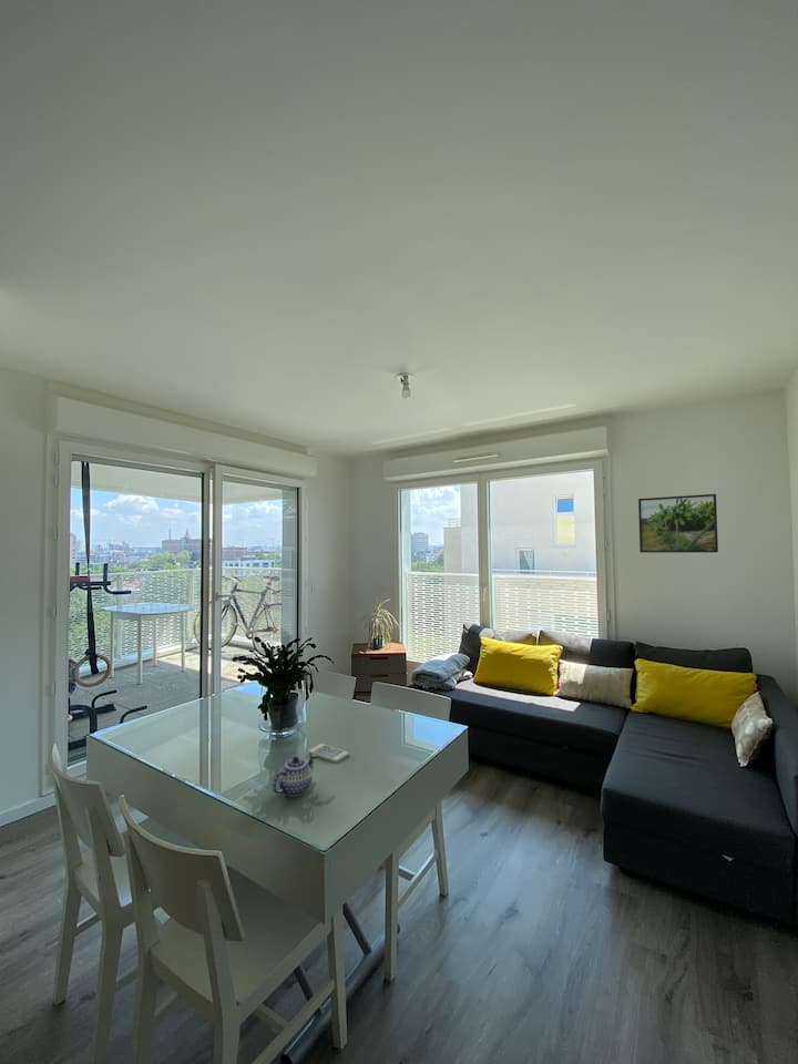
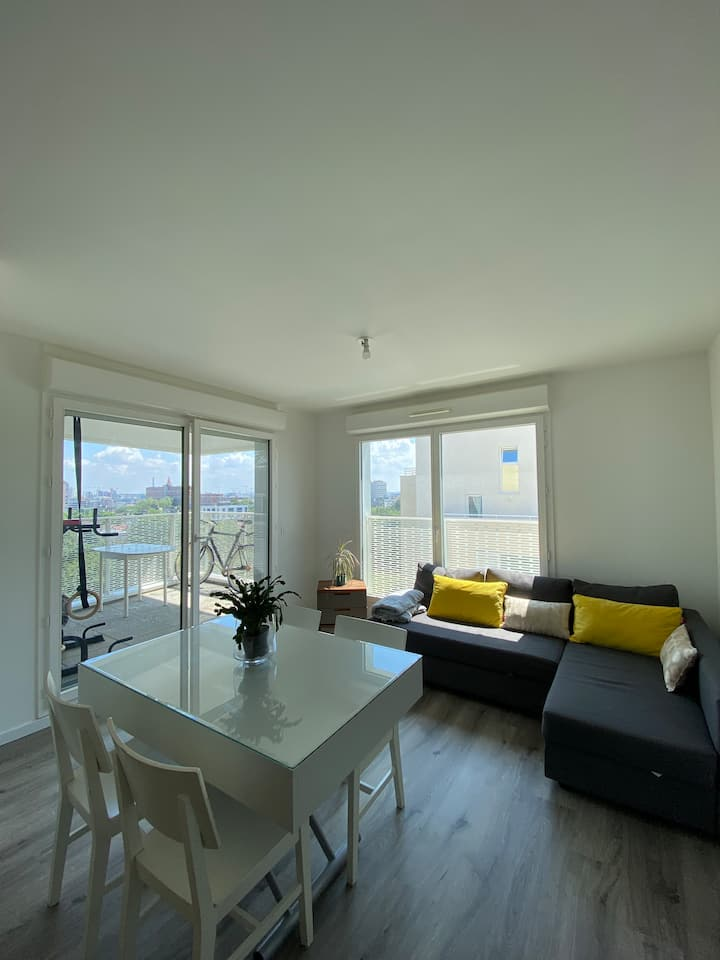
- smartphone [308,743,350,764]
- teapot [272,755,317,798]
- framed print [637,493,719,554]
